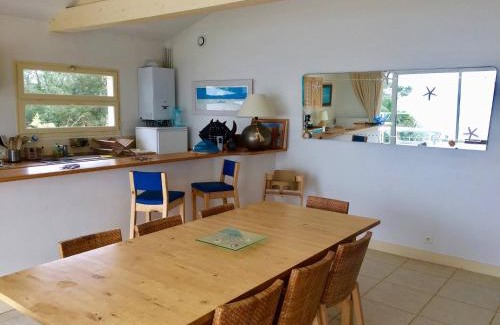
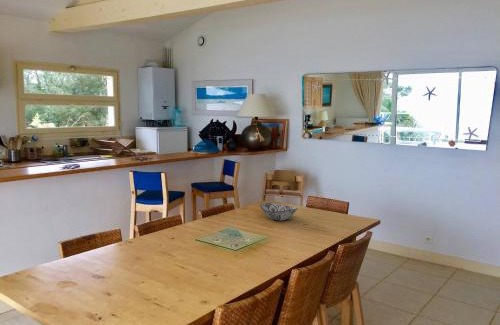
+ decorative bowl [259,202,299,222]
